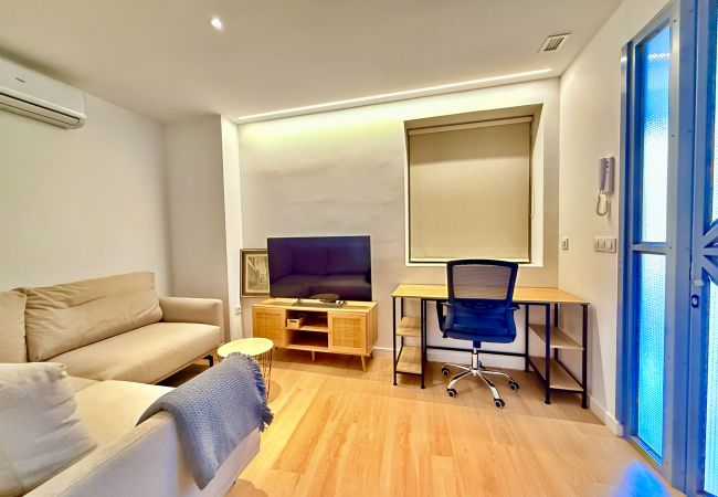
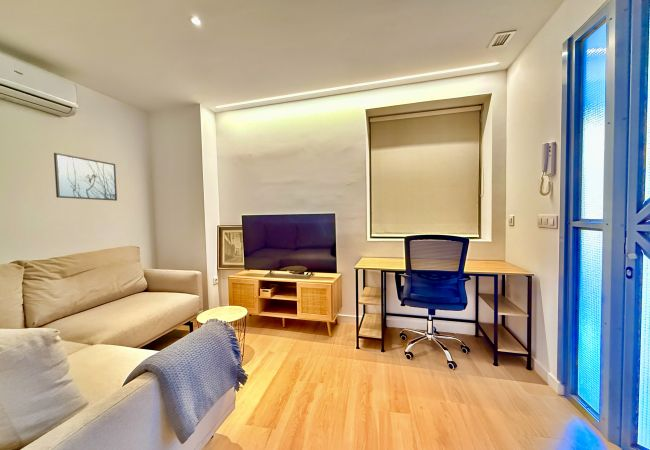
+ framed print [53,152,118,202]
